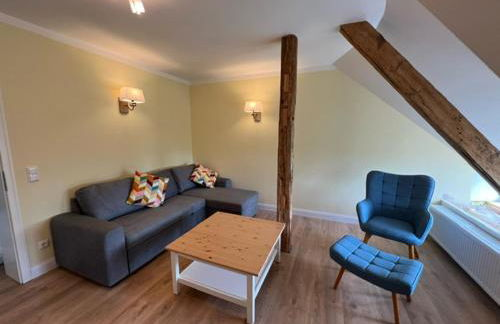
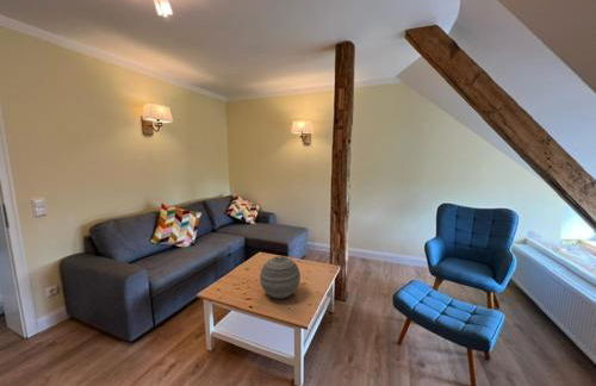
+ decorative orb [259,255,302,299]
